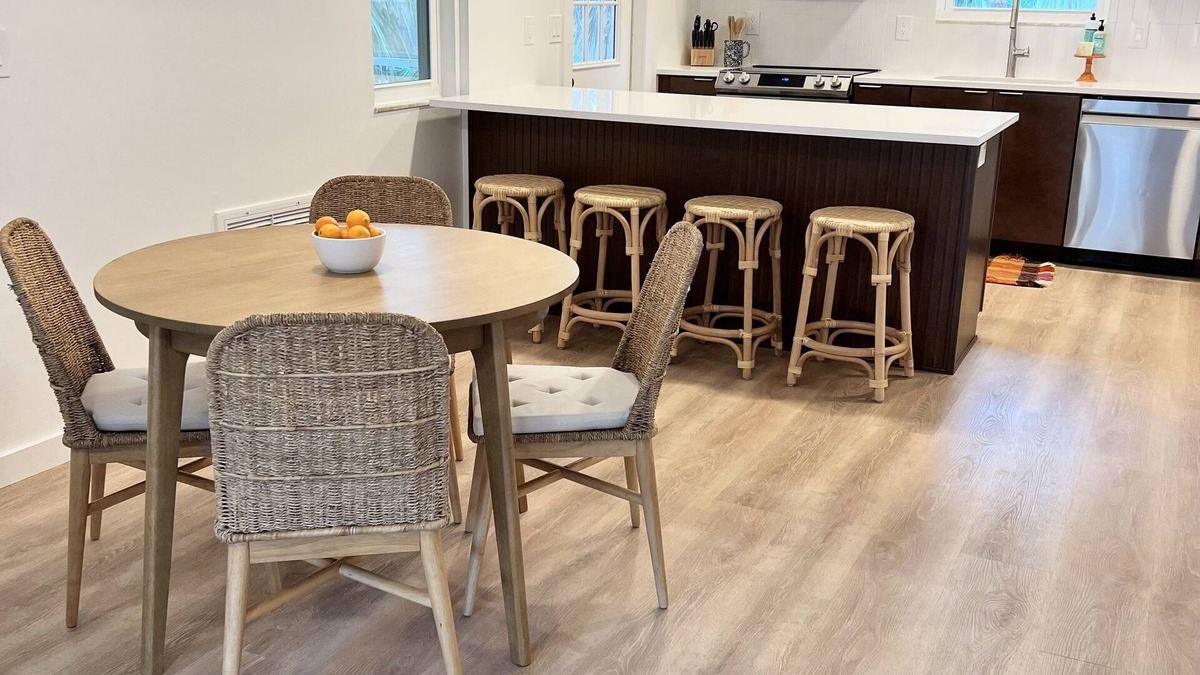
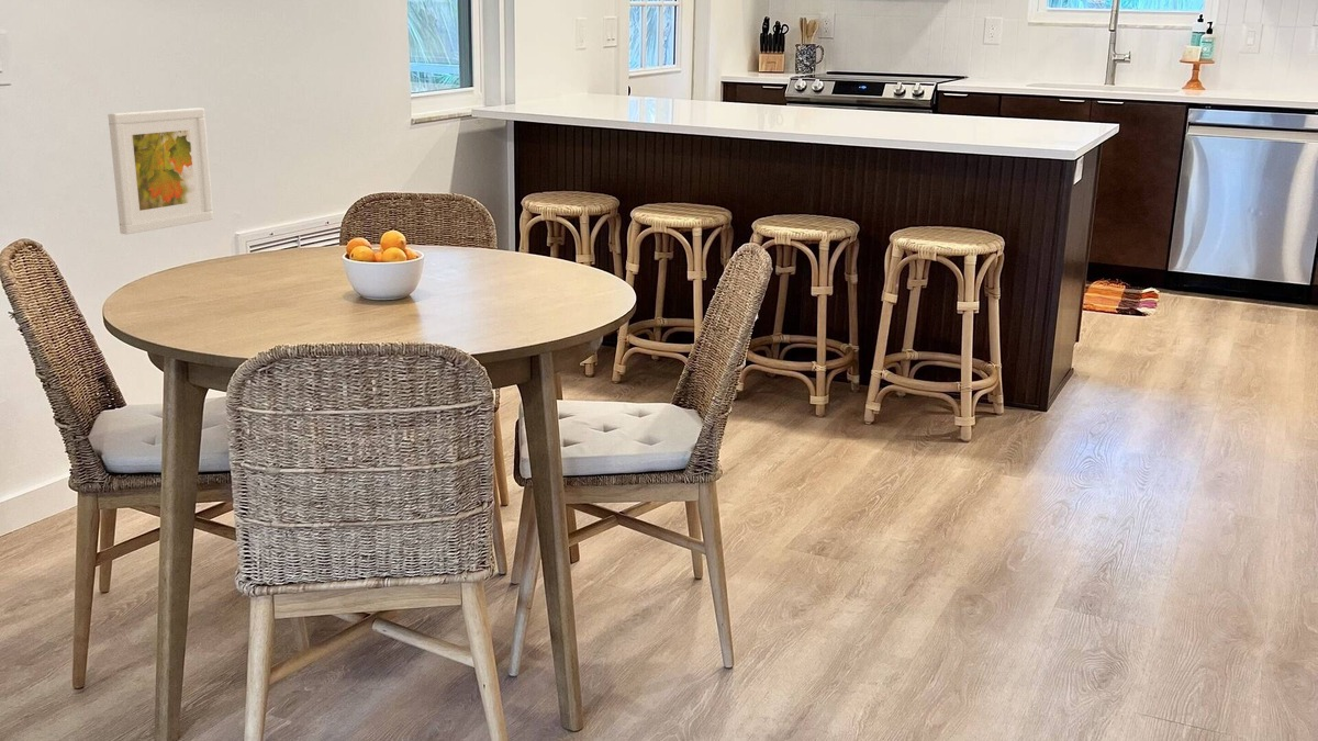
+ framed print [108,106,214,236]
